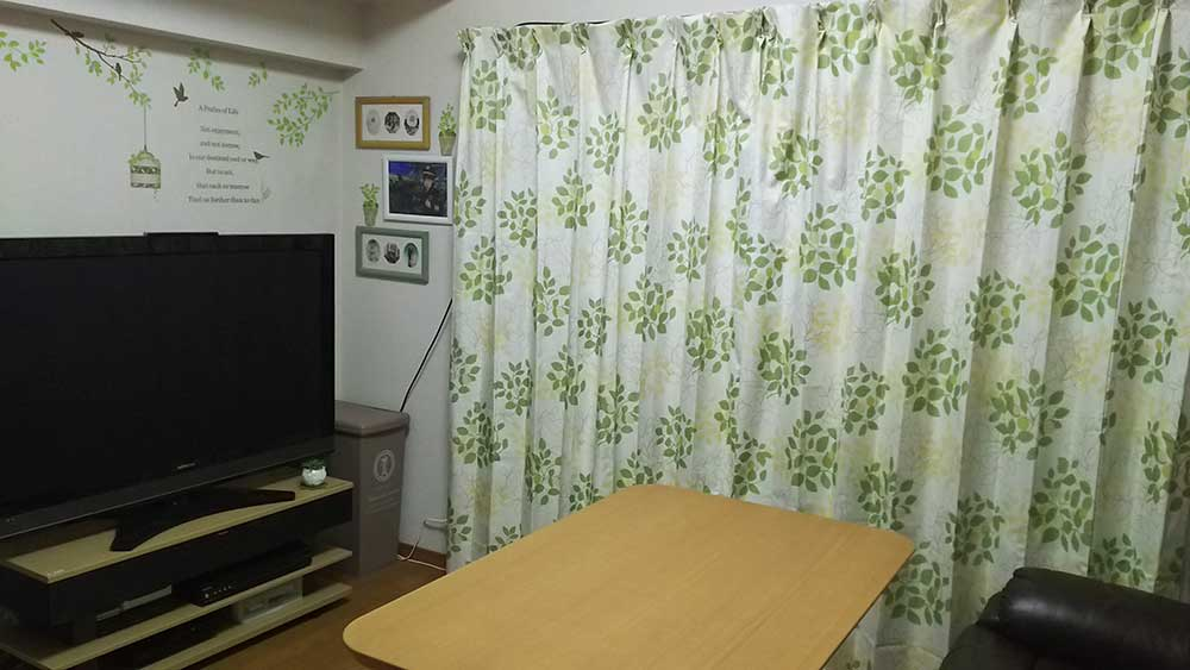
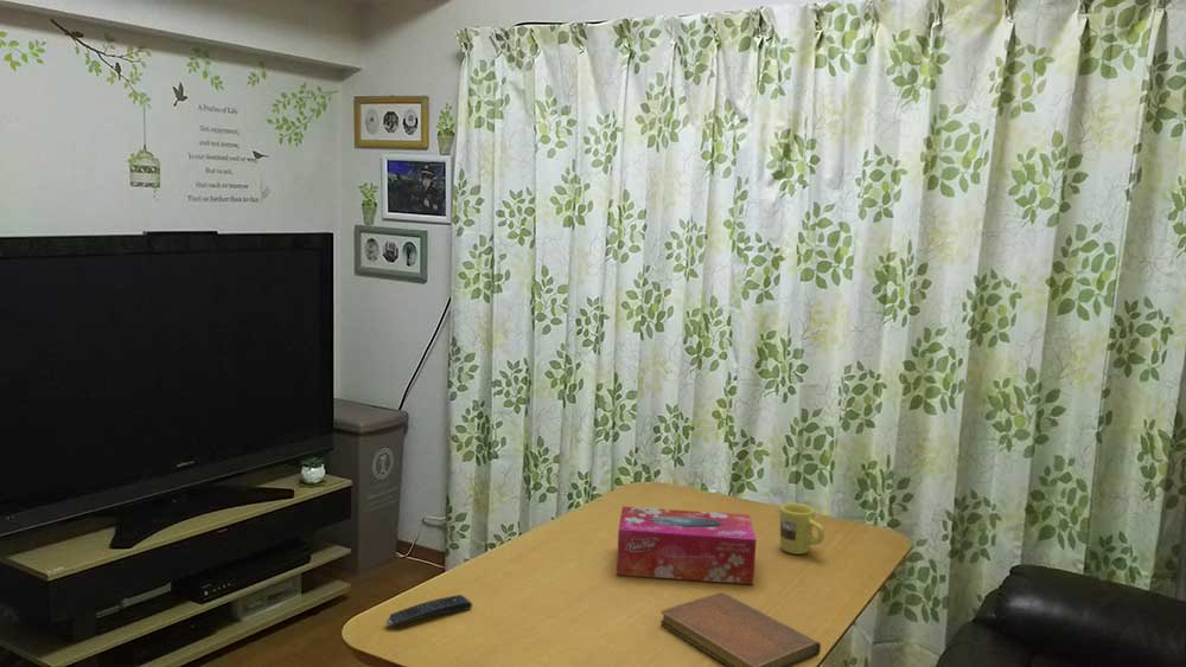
+ tissue box [616,505,758,585]
+ mug [779,502,825,556]
+ notebook [659,591,822,667]
+ remote control [385,594,473,627]
